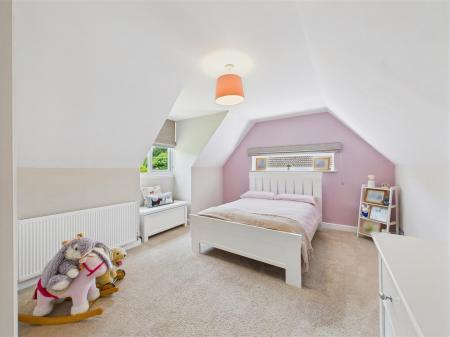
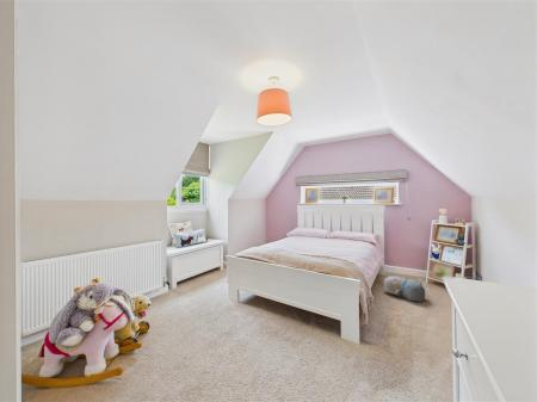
+ plush toy [383,276,426,303]
